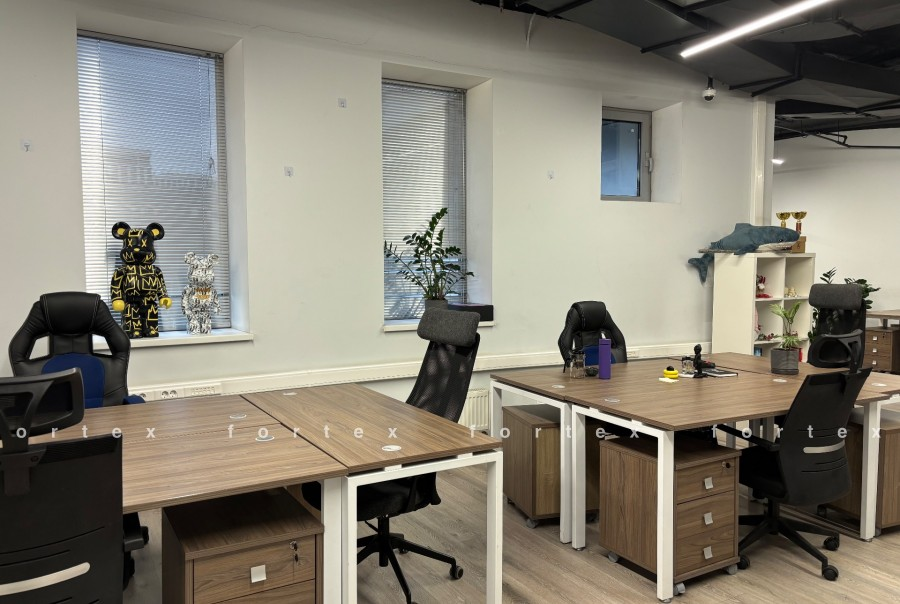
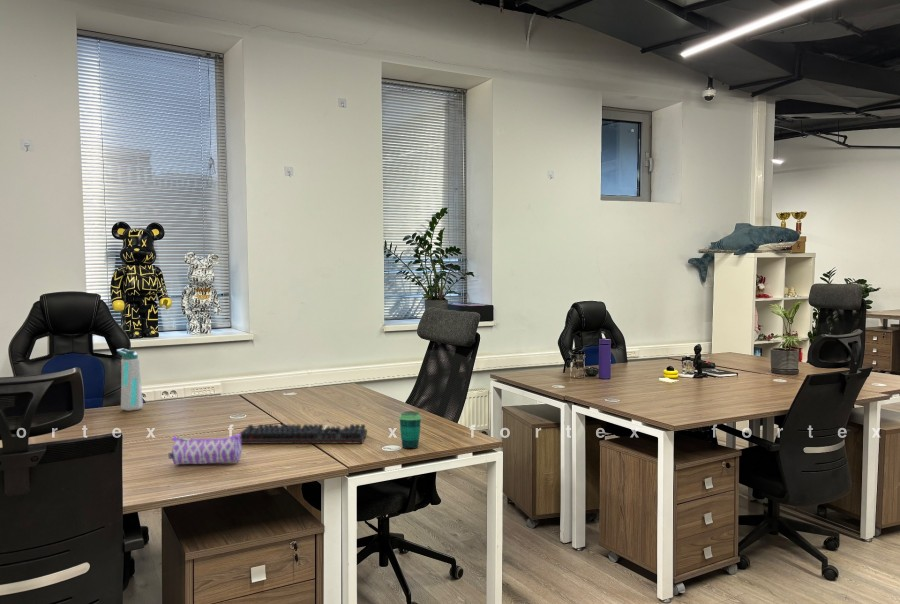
+ keyboard [238,423,368,445]
+ cup [398,410,423,450]
+ pencil case [168,433,243,466]
+ water bottle [115,348,144,412]
